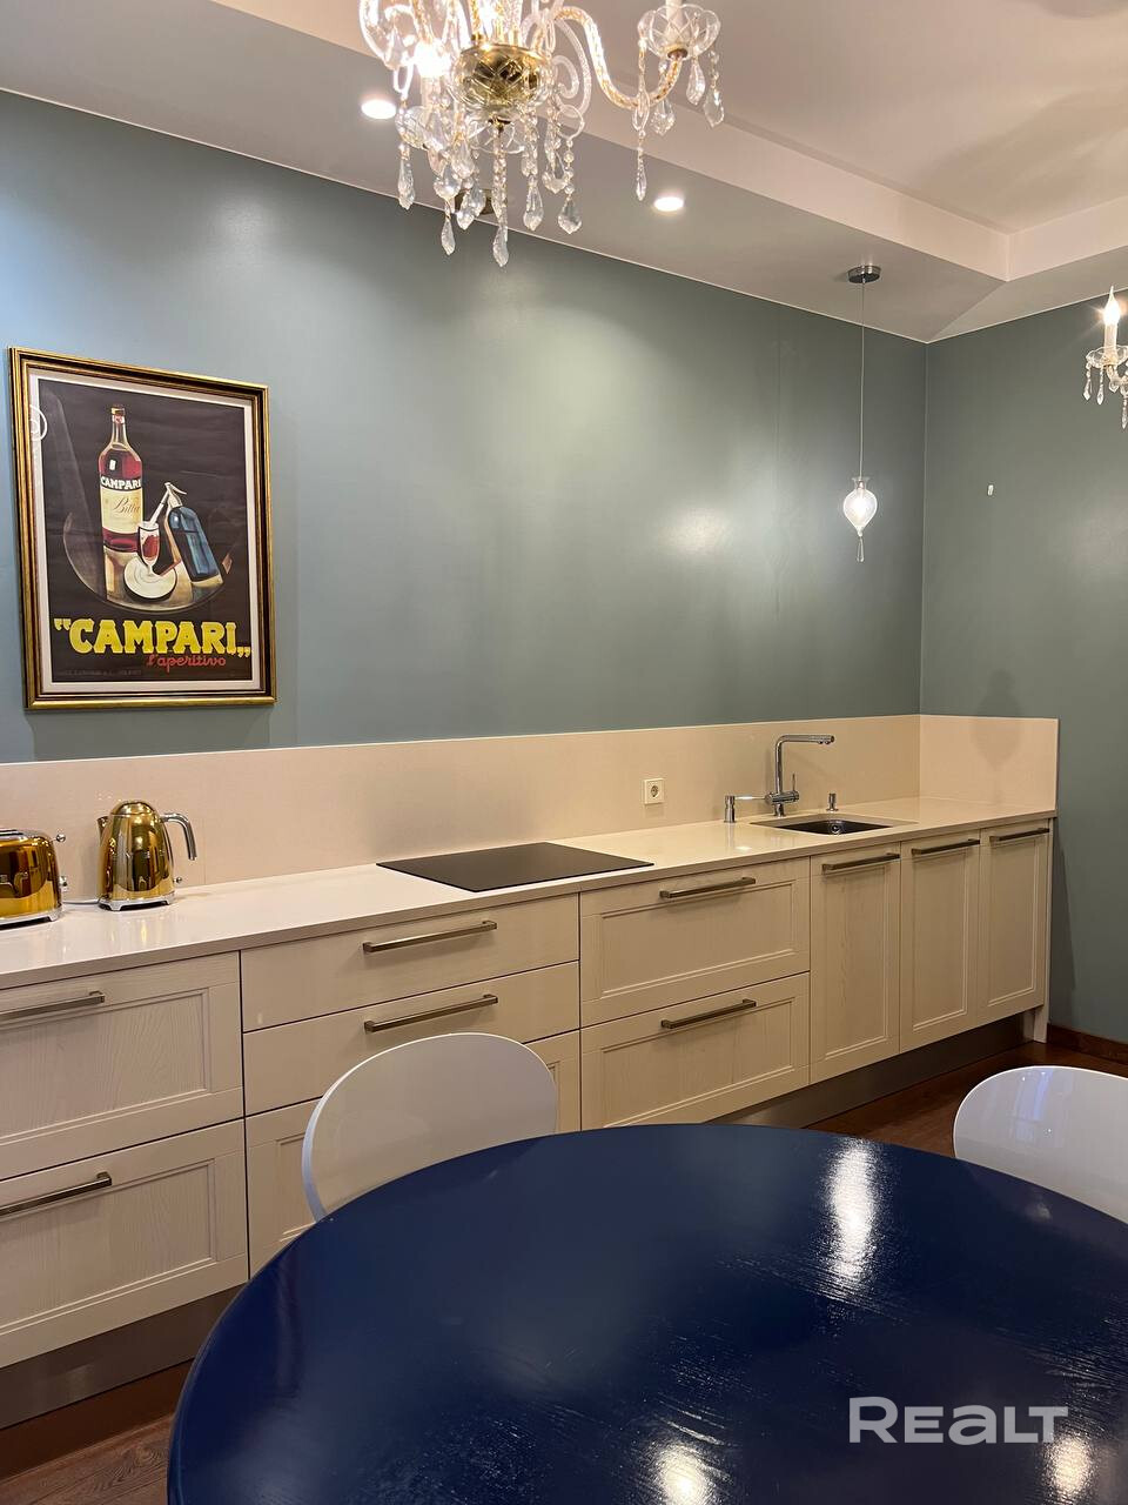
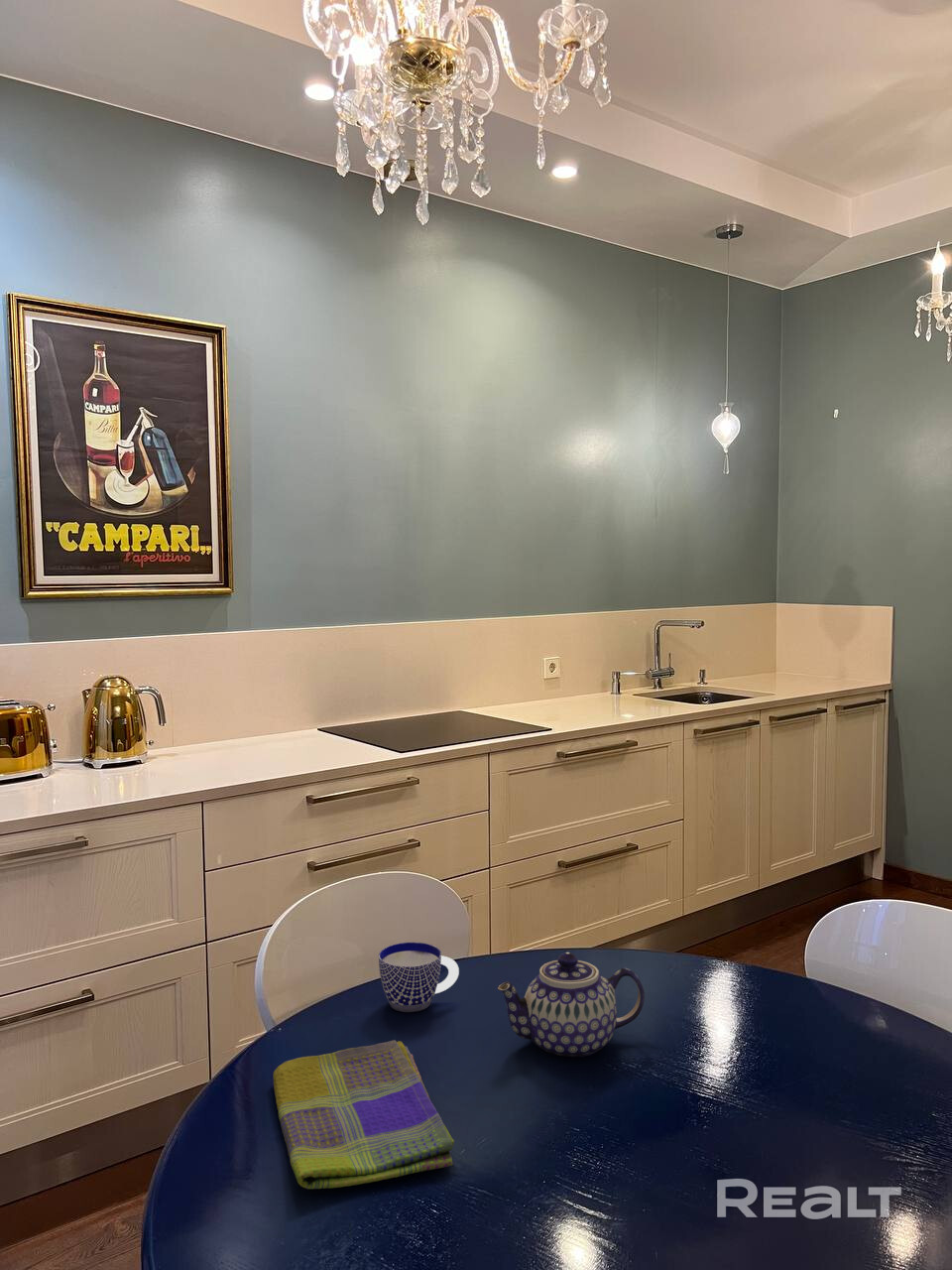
+ teapot [497,952,646,1058]
+ dish towel [272,1039,455,1190]
+ cup [378,942,460,1013]
